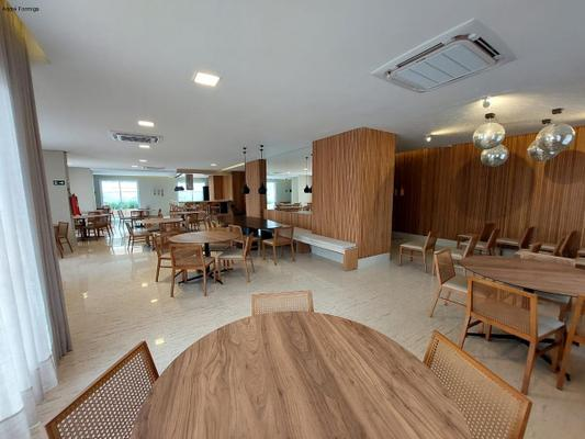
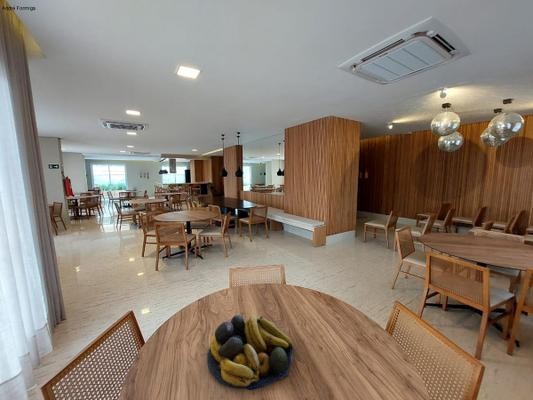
+ fruit bowl [206,314,295,391]
